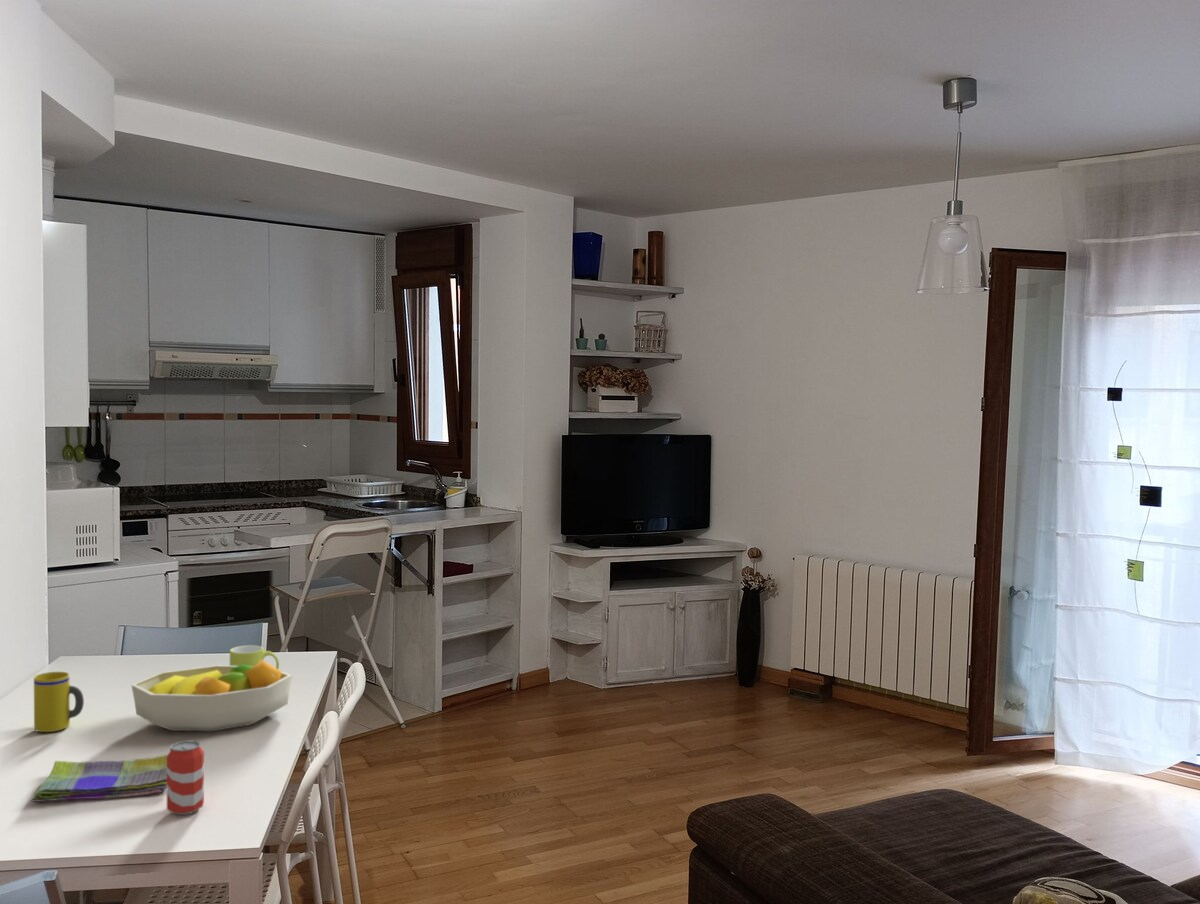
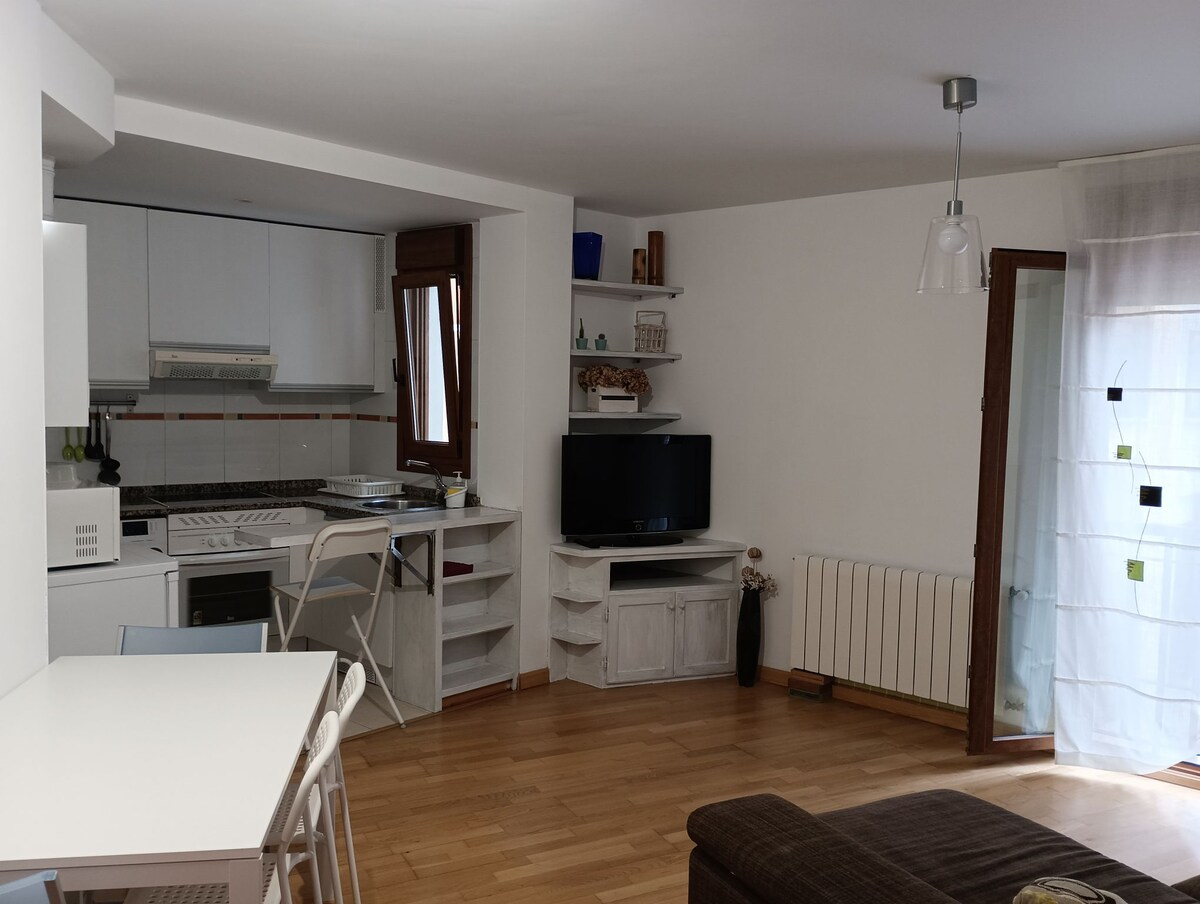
- mug [229,644,280,670]
- beverage can [166,739,205,816]
- fruit bowl [130,659,293,732]
- dish towel [30,754,168,803]
- mug [33,671,85,733]
